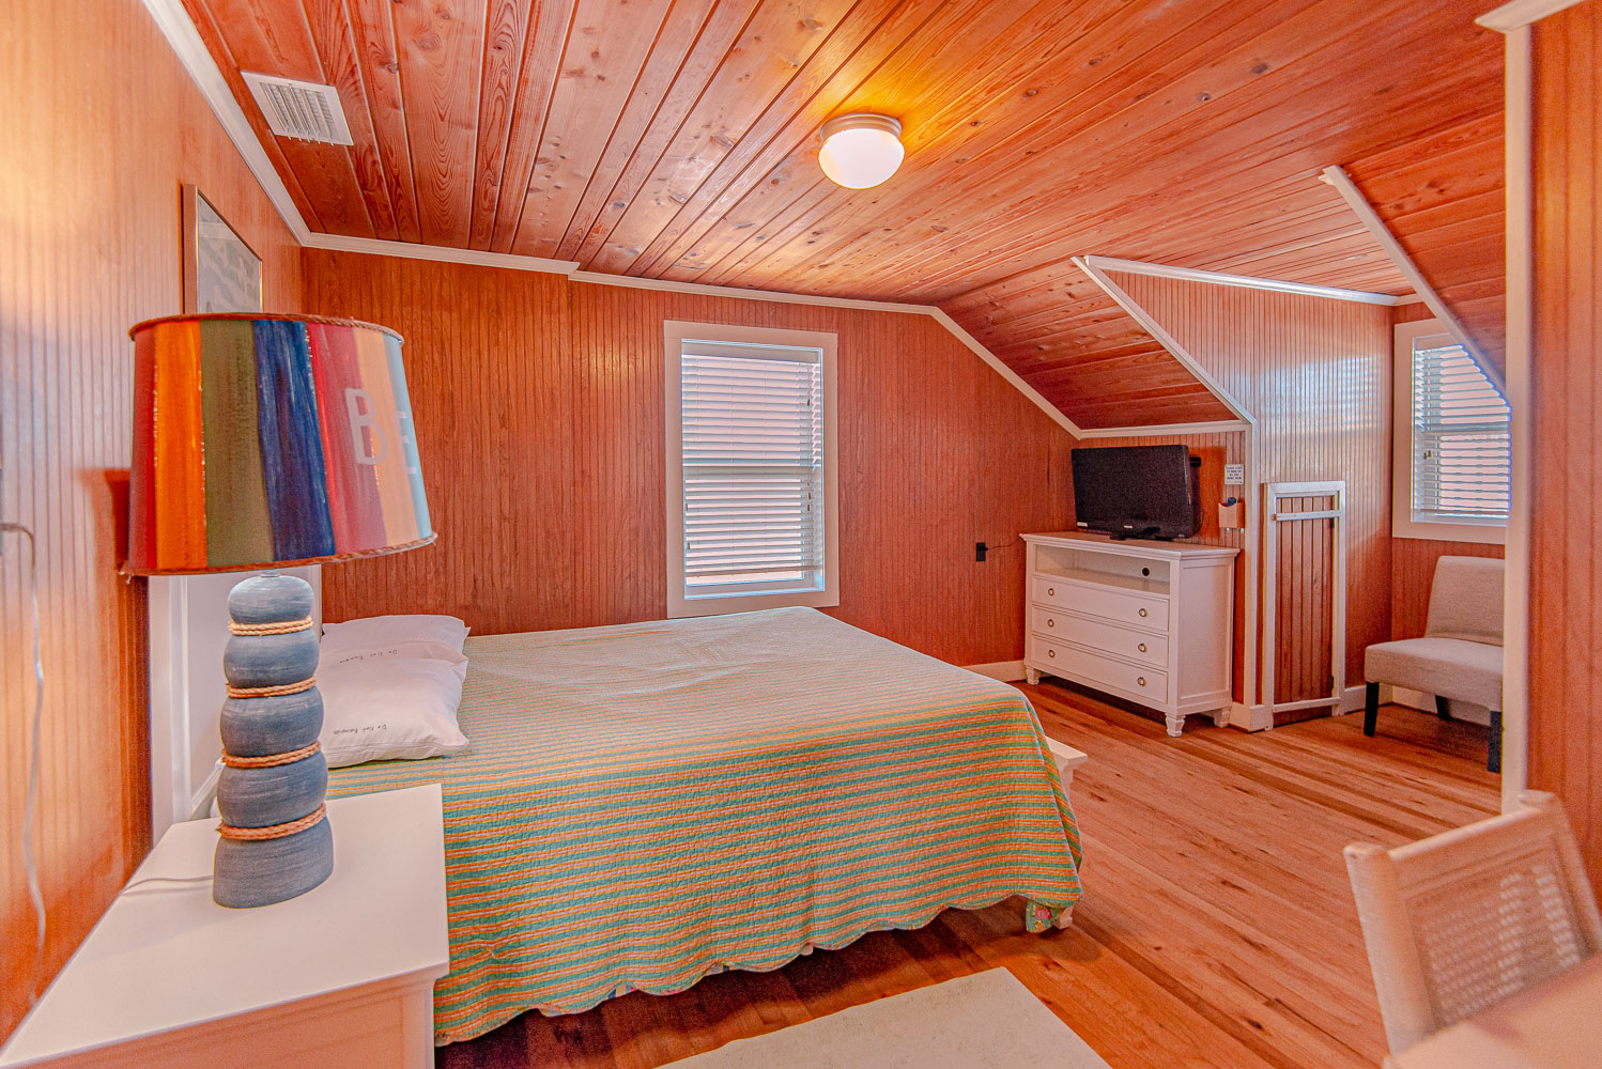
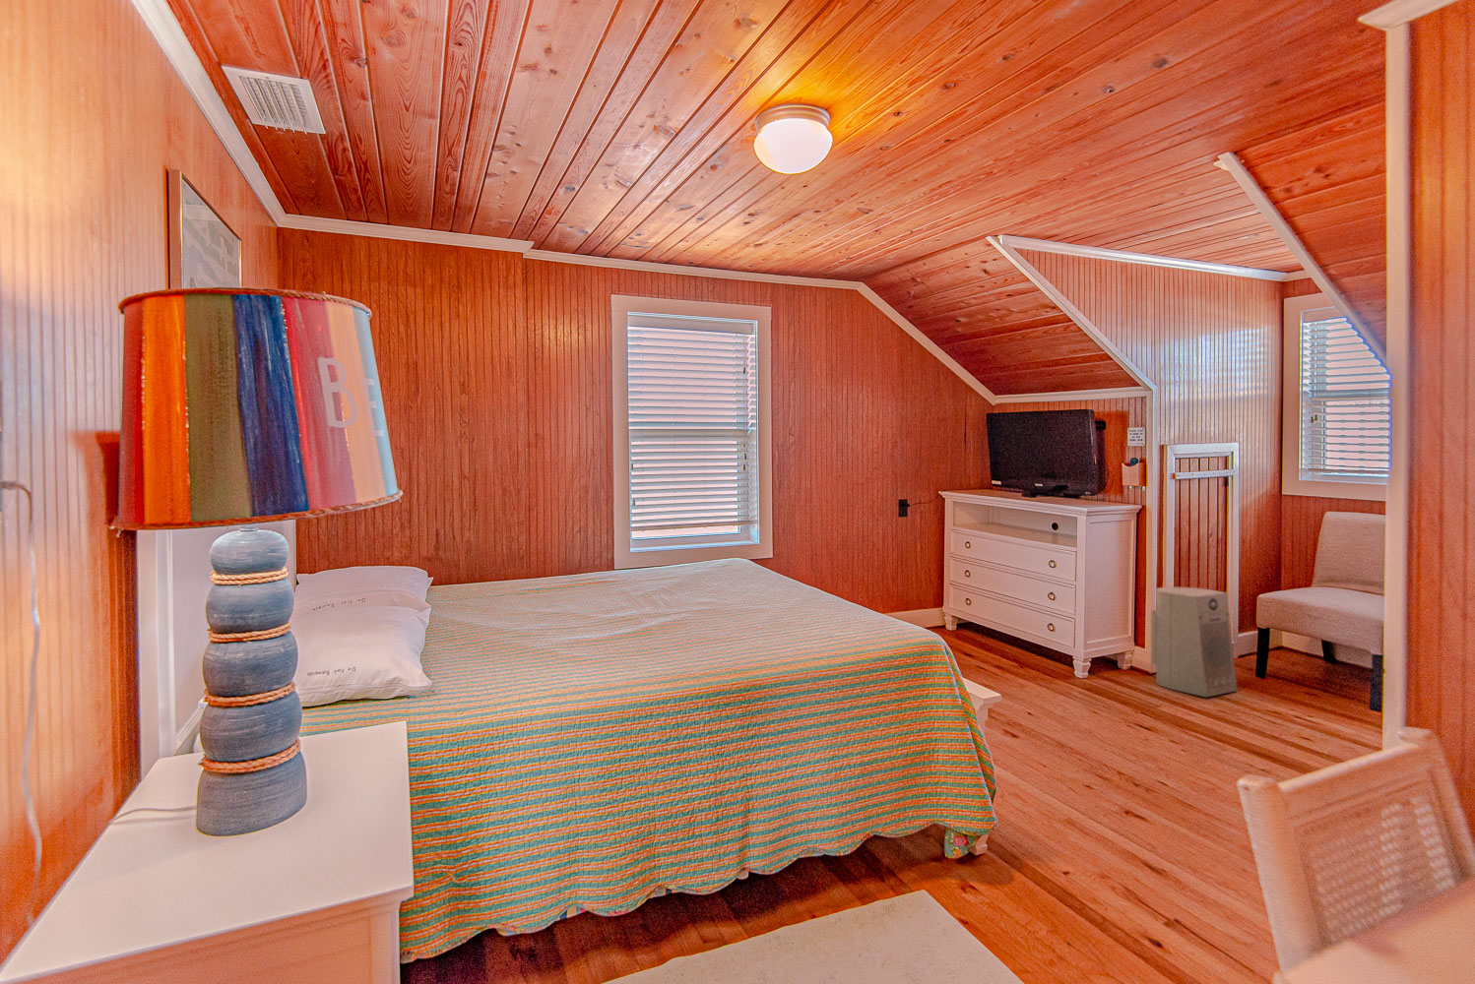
+ fan [1150,586,1238,697]
